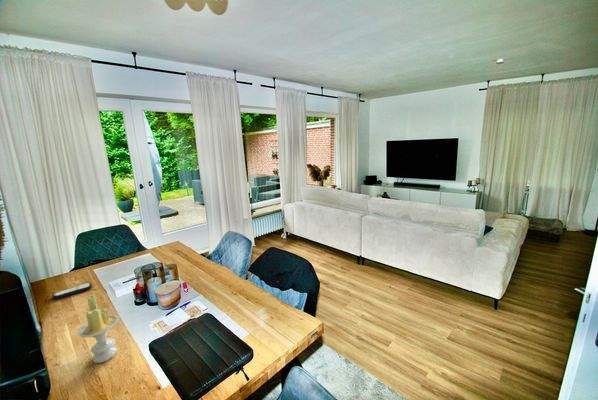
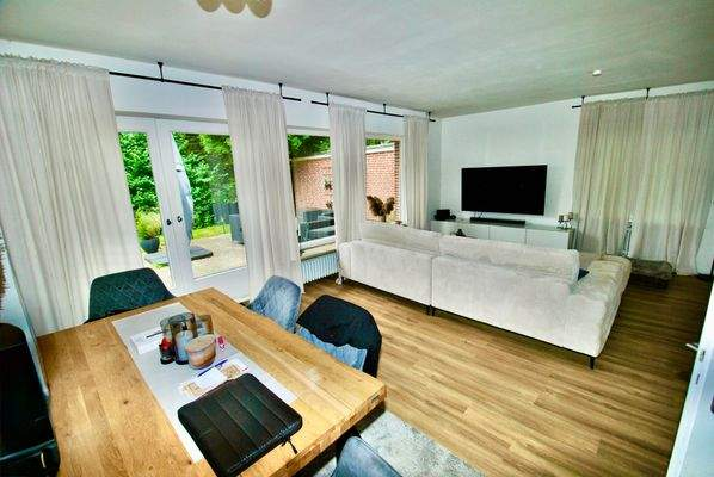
- candle [76,294,120,364]
- remote control [52,282,93,300]
